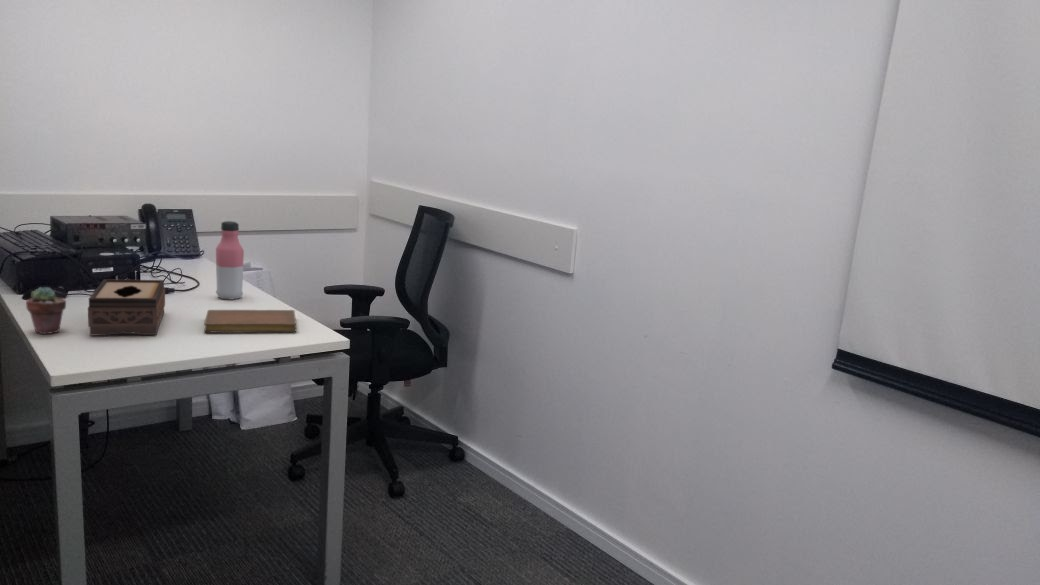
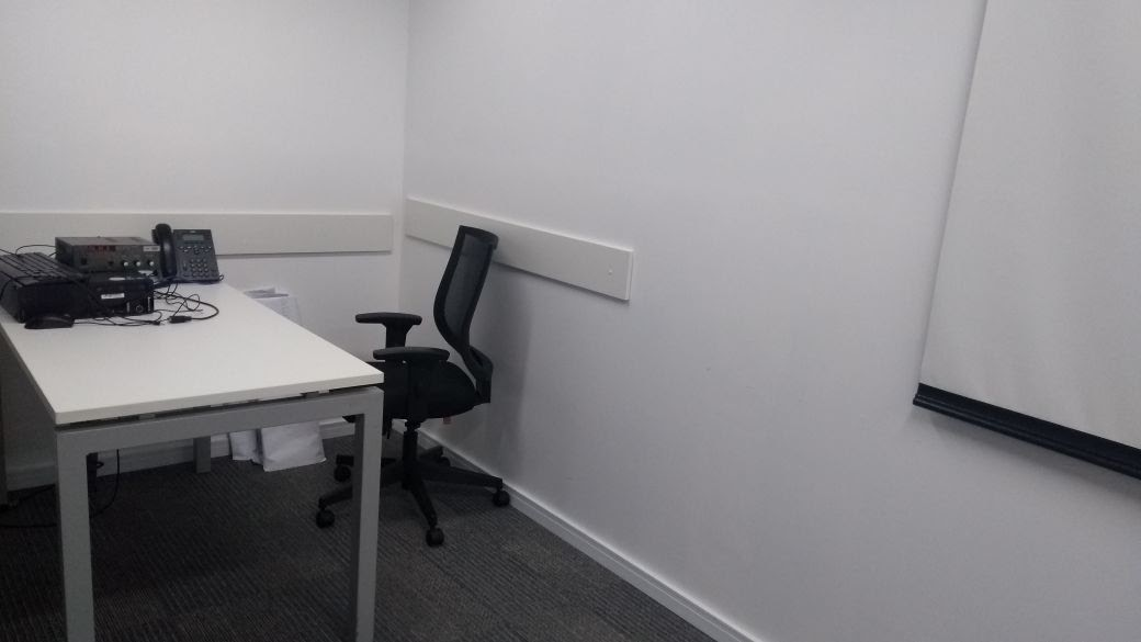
- water bottle [215,220,245,300]
- tissue box [87,278,166,337]
- potted succulent [25,286,67,335]
- notebook [203,309,297,334]
